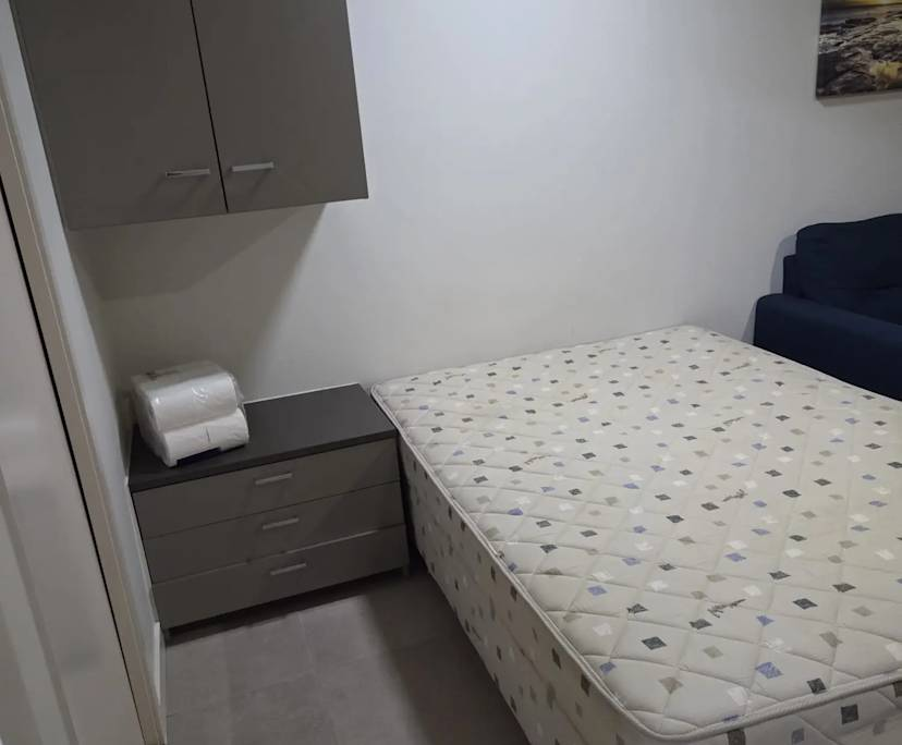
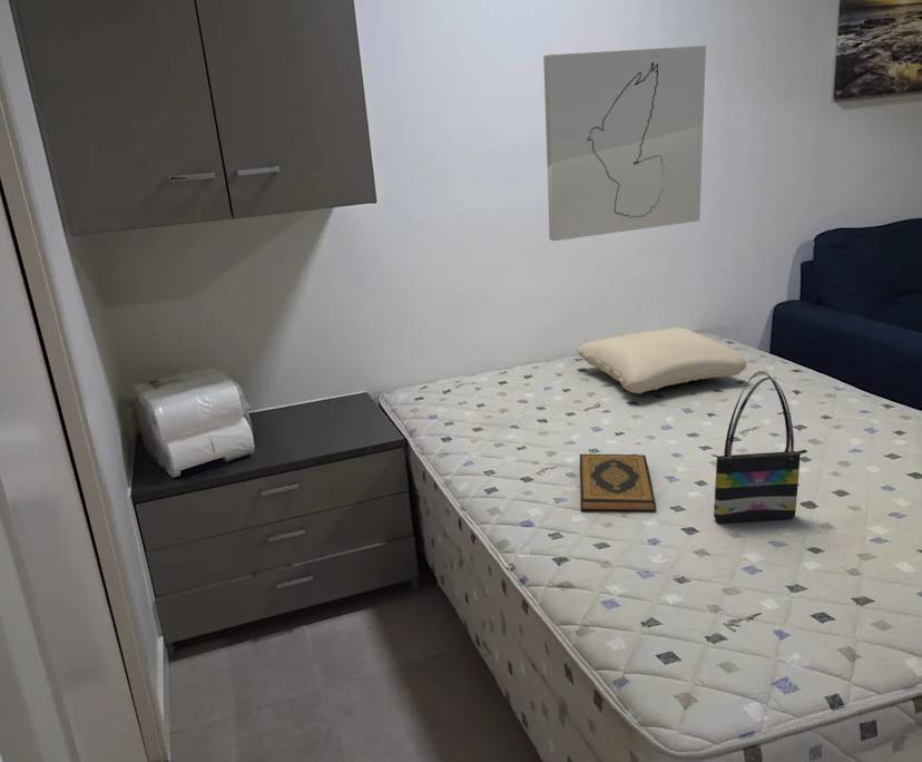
+ tote bag [713,370,808,524]
+ wall art [542,45,707,242]
+ pillow [576,326,748,394]
+ hardback book [579,453,657,512]
